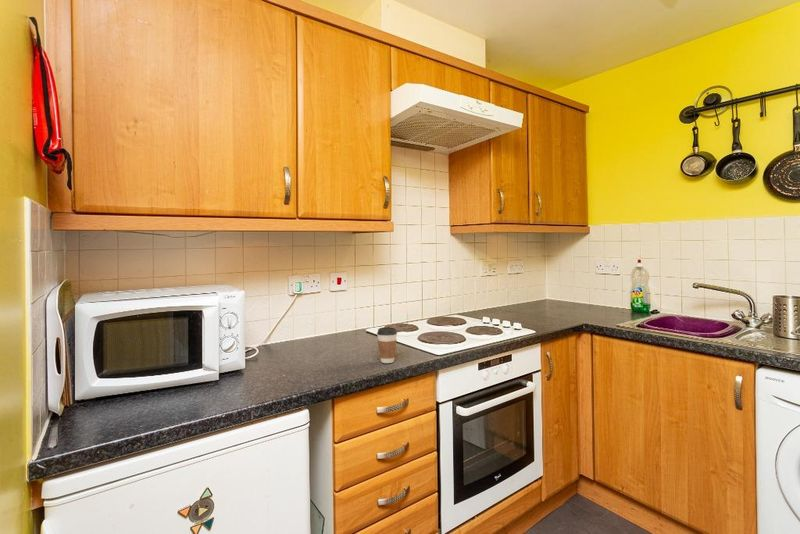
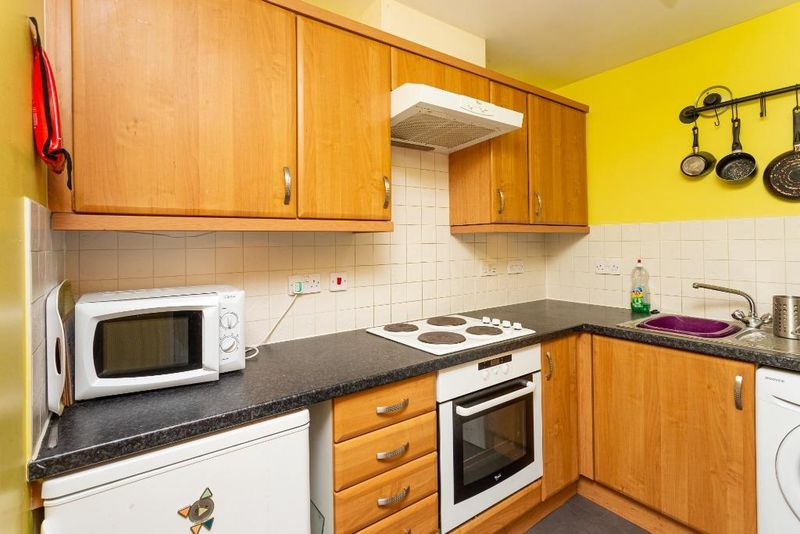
- coffee cup [376,326,398,364]
